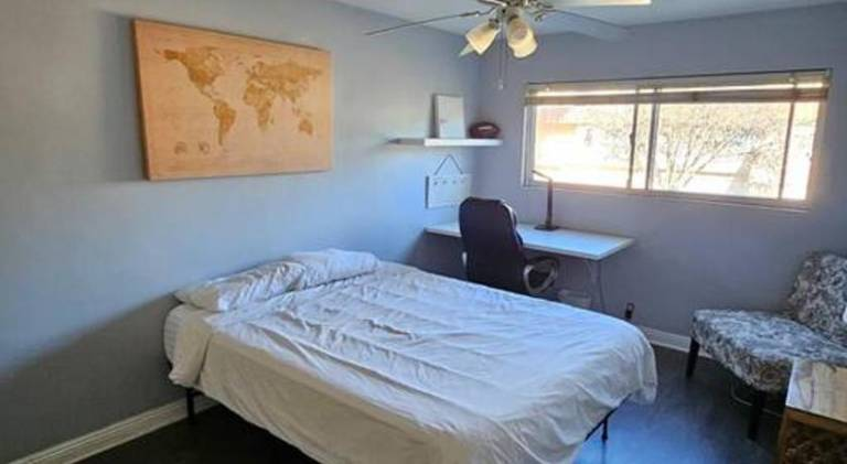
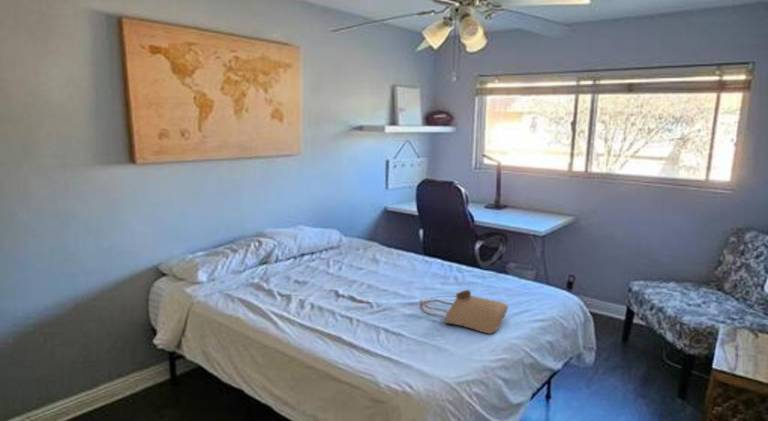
+ tote bag [418,289,509,335]
